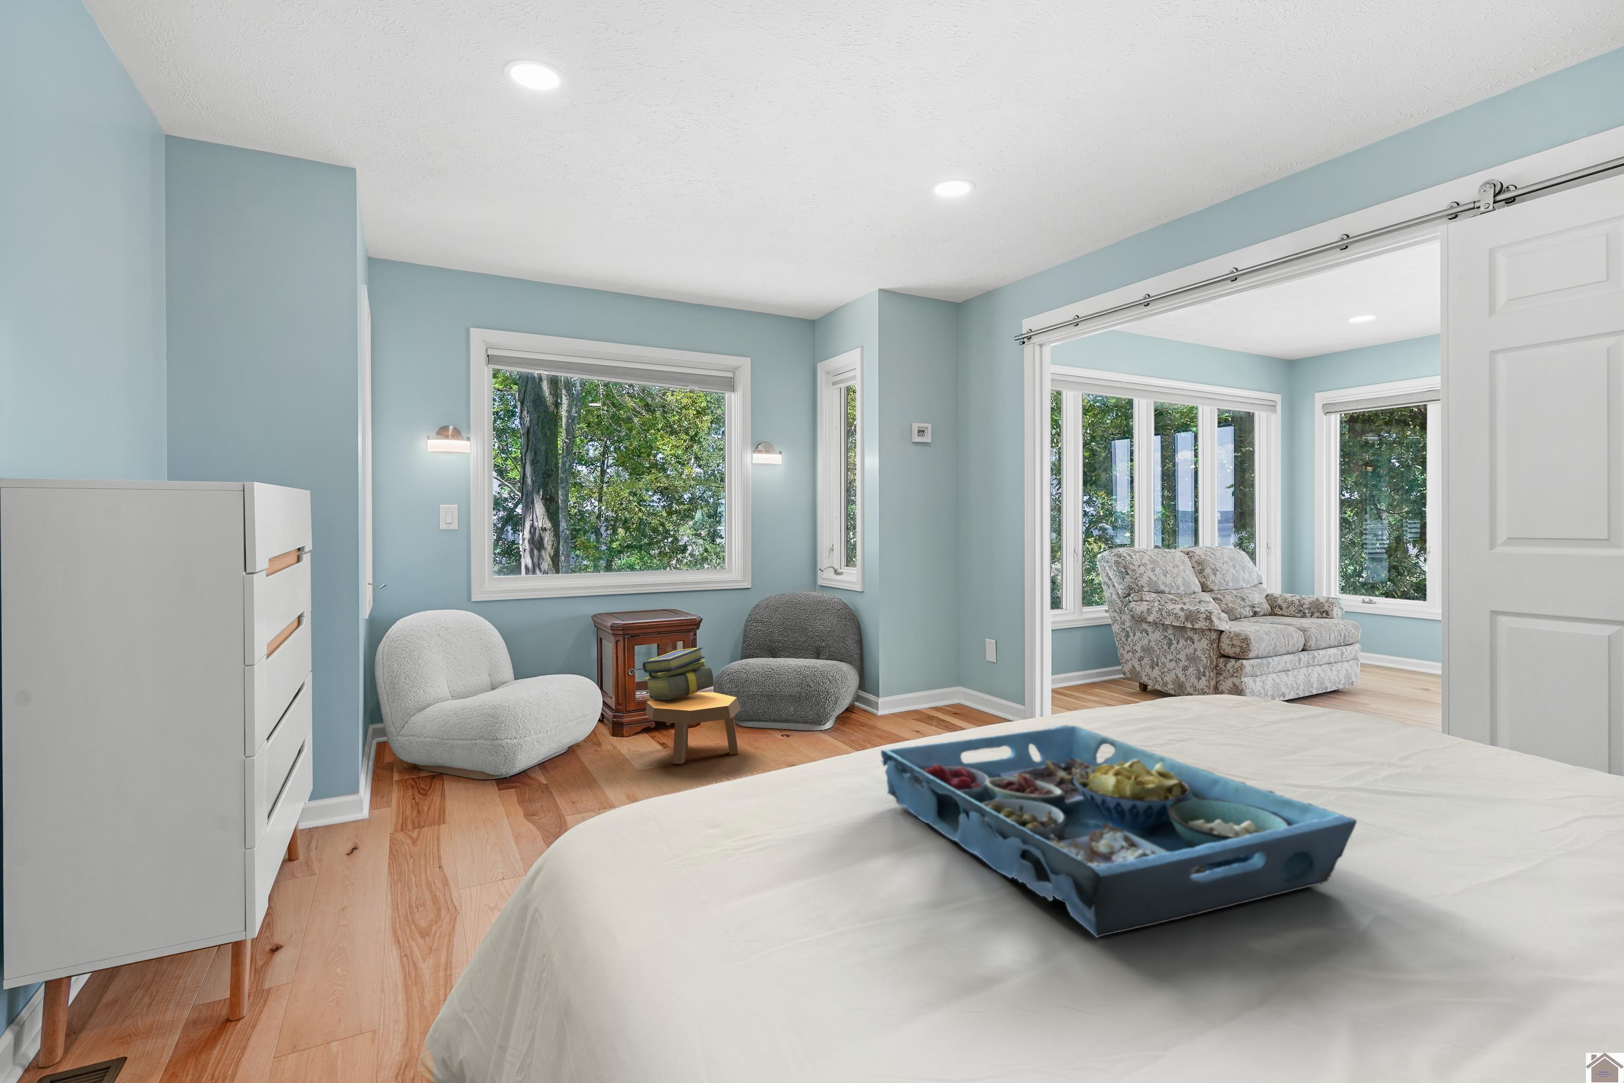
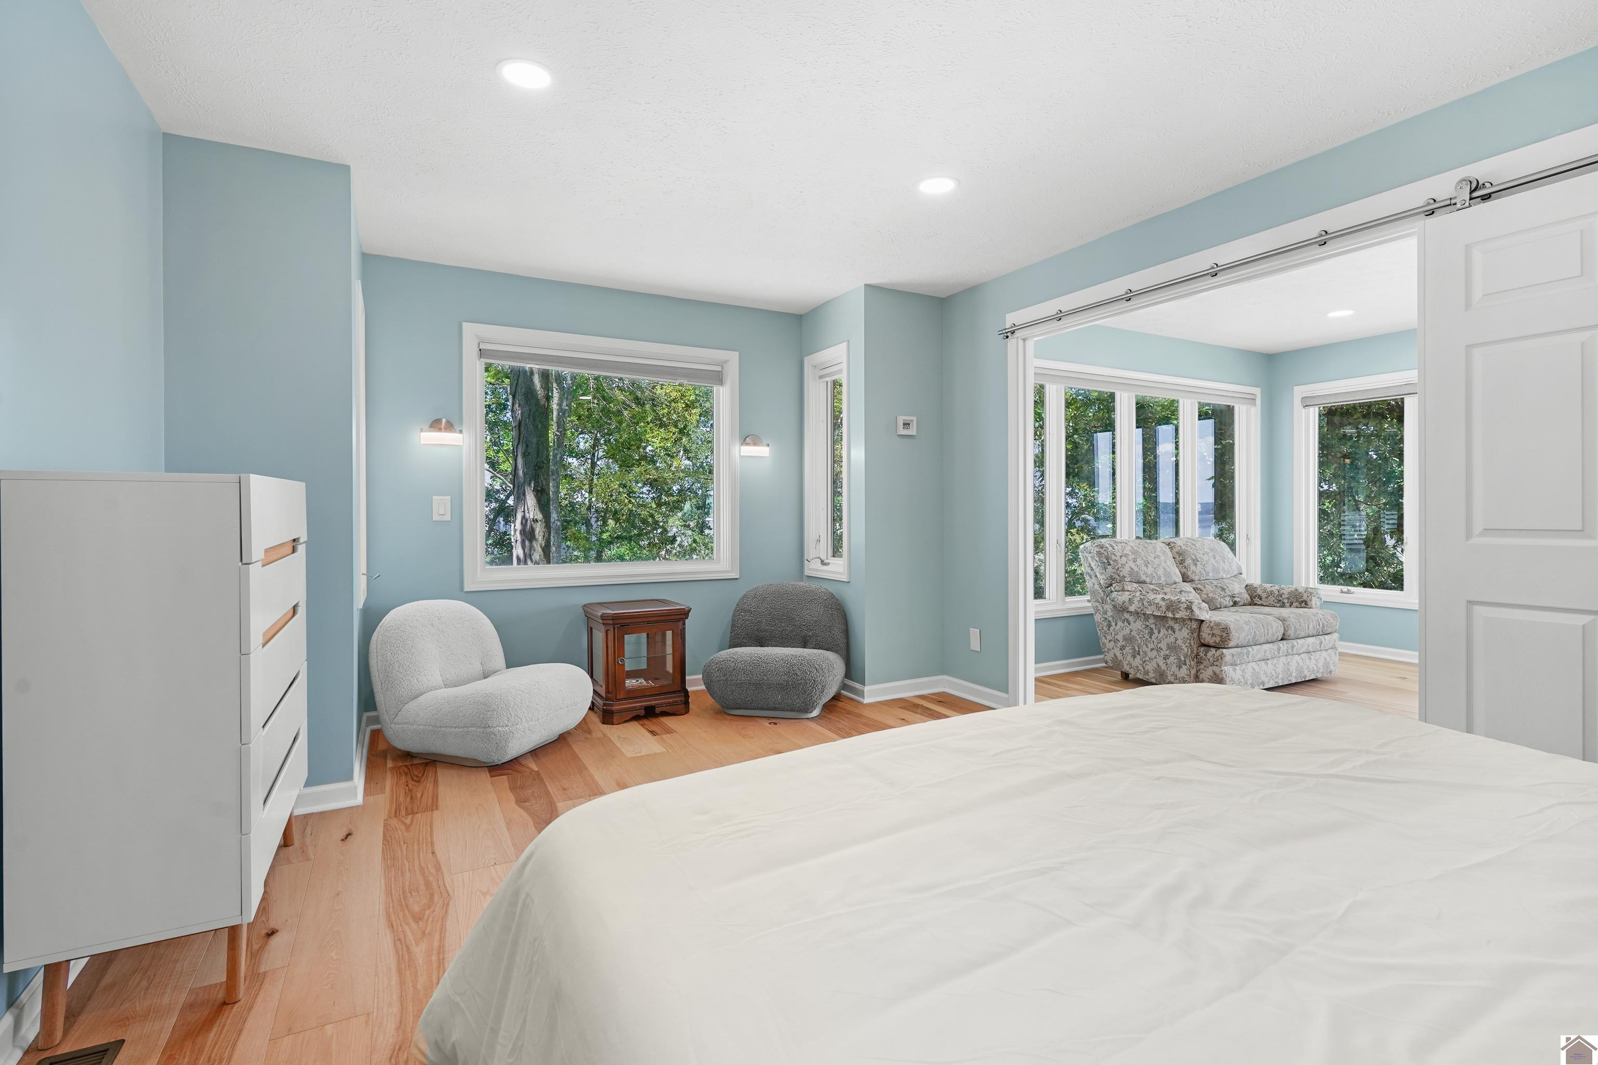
- stack of books [643,647,714,700]
- footstool [645,691,742,765]
- serving tray [880,725,1358,938]
